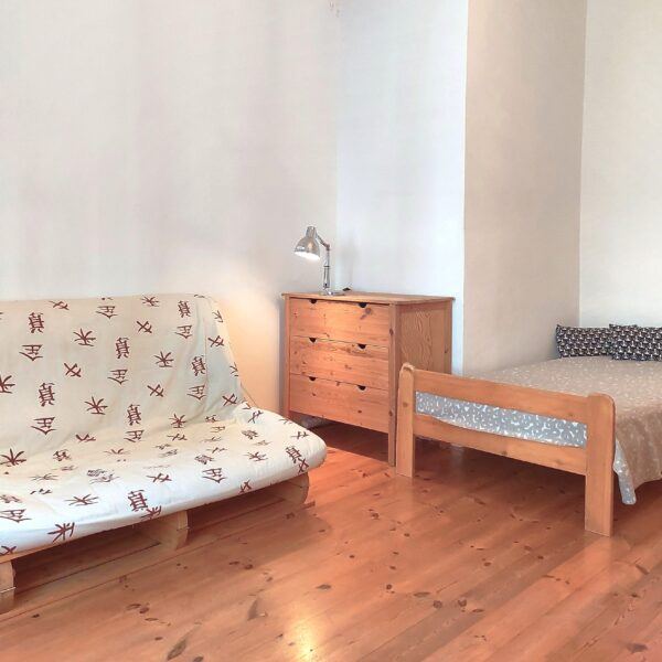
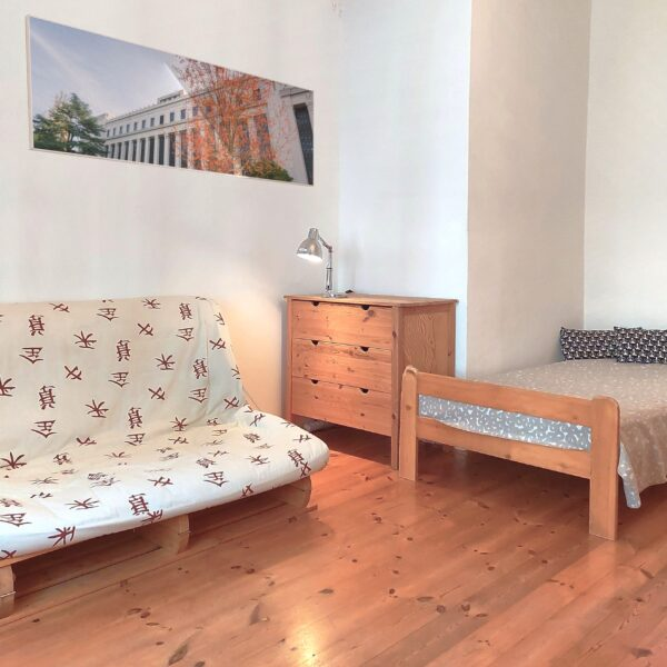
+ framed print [24,13,315,188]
